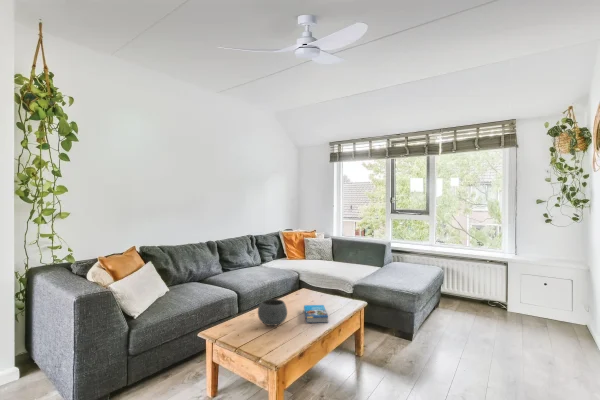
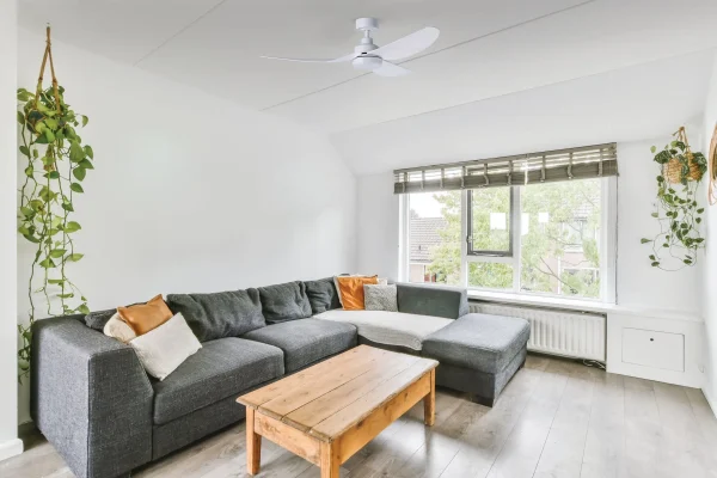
- bowl [257,298,288,327]
- book [303,304,329,324]
